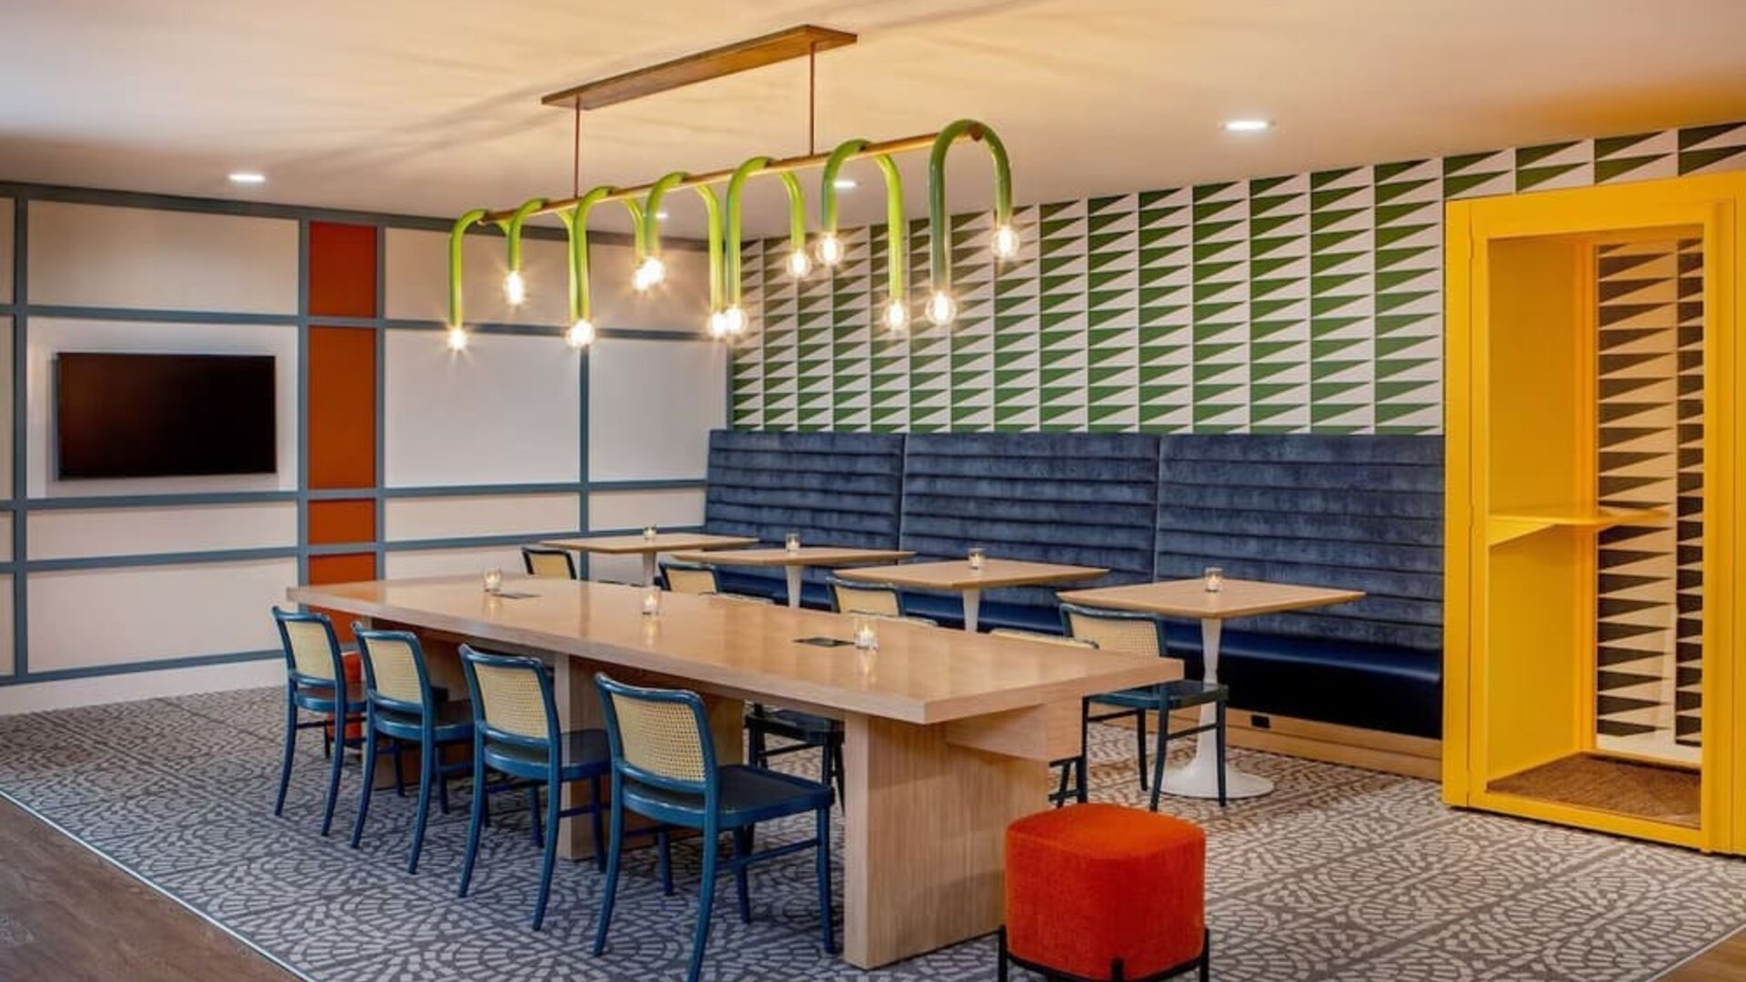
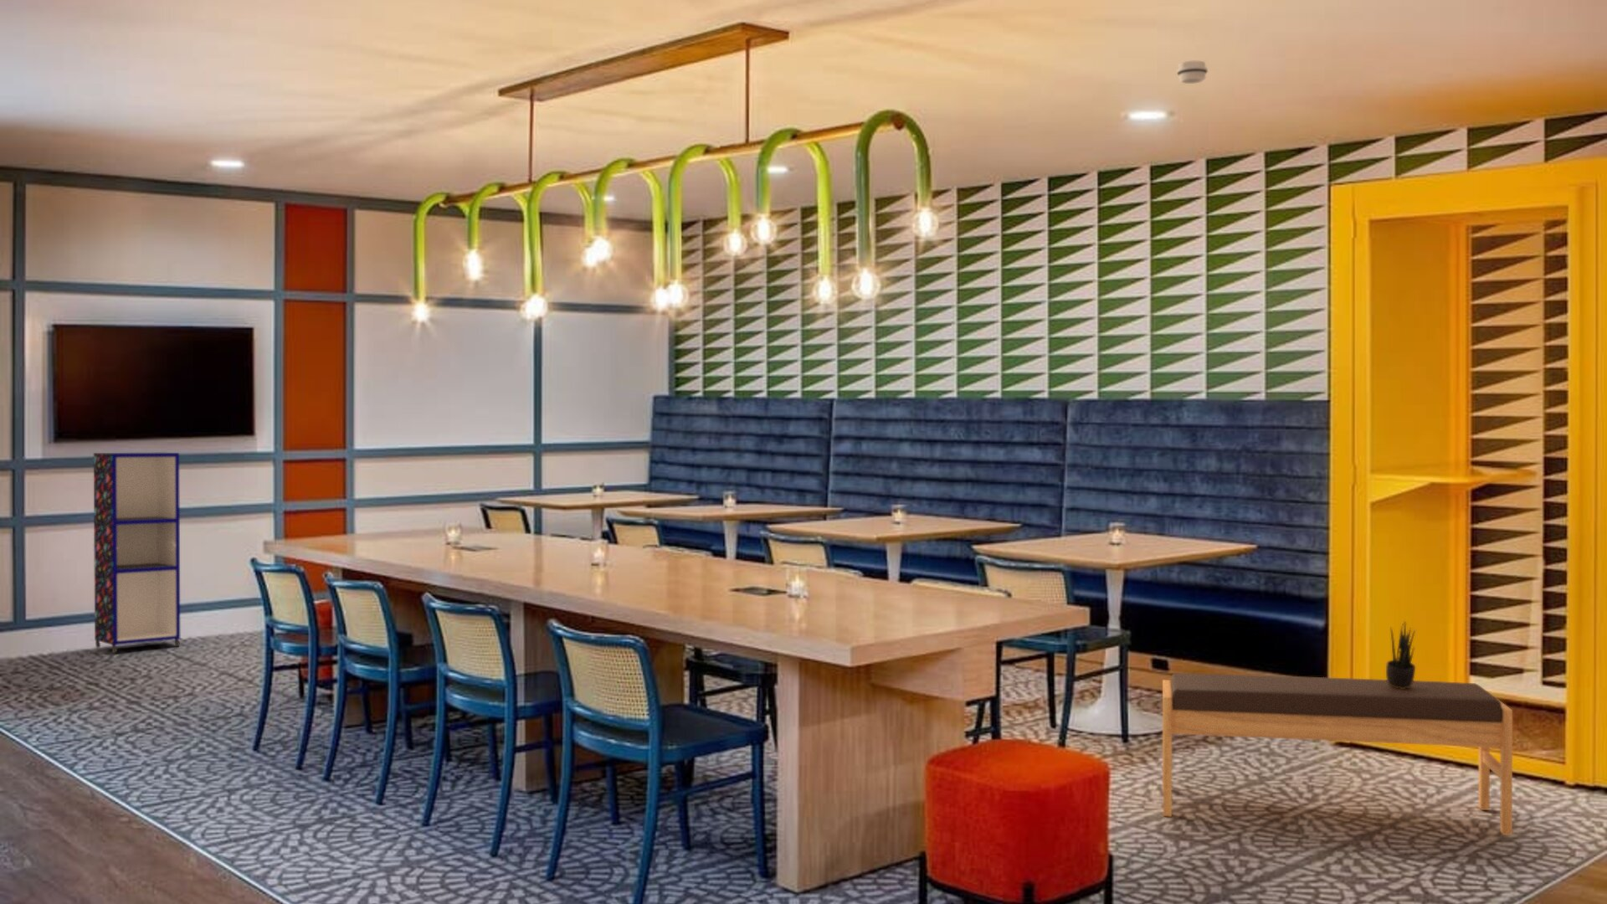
+ potted plant [1385,619,1416,689]
+ smoke detector [1175,60,1209,85]
+ bench [1162,672,1513,837]
+ bookshelf [93,451,181,653]
